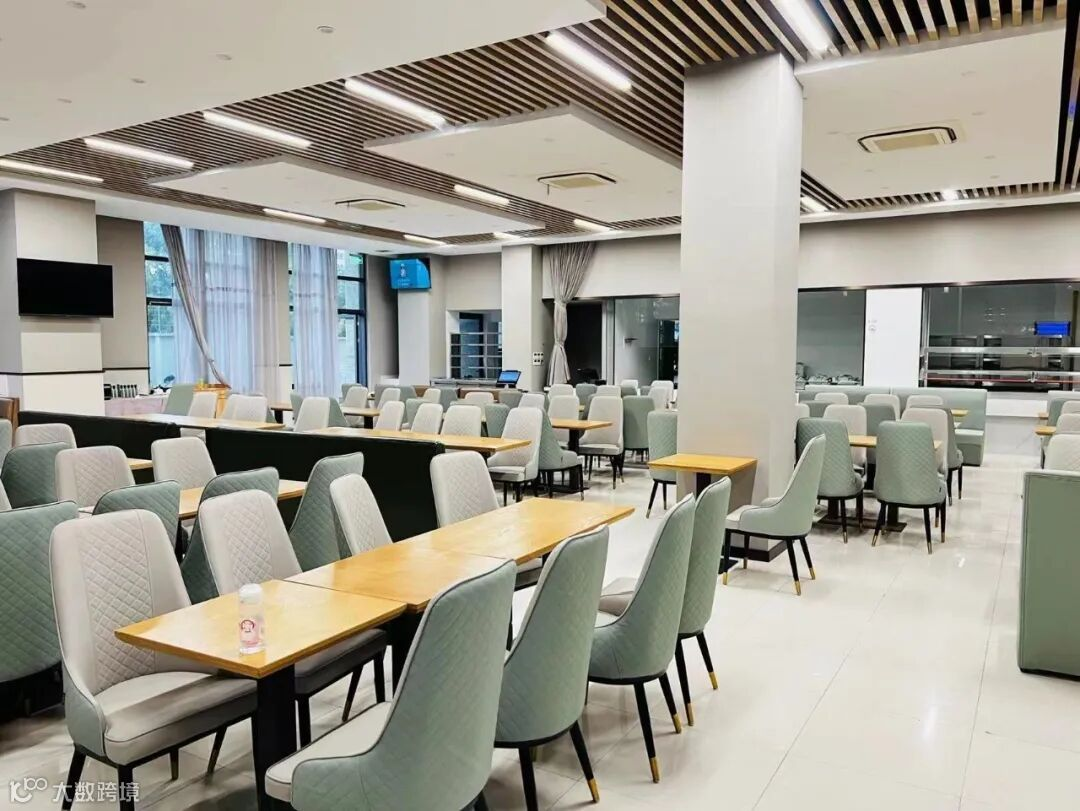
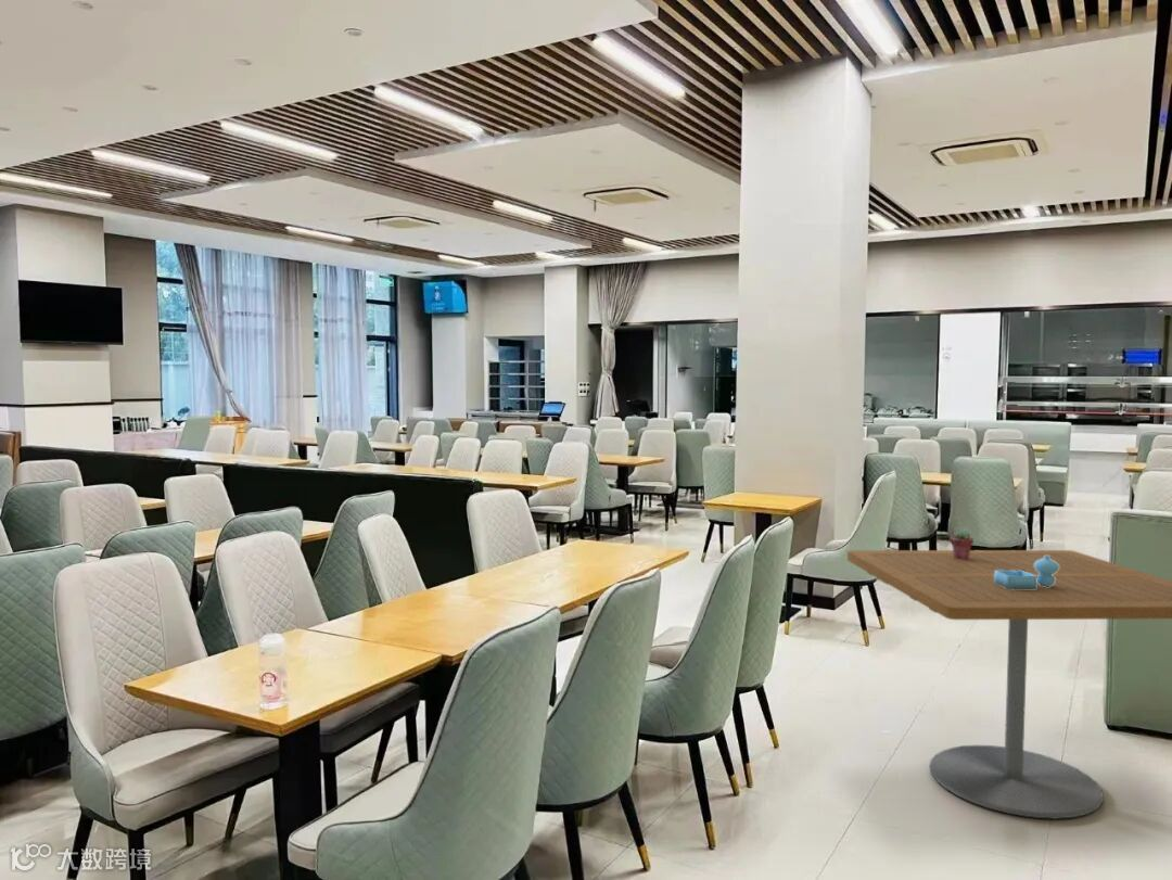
+ dining table [846,549,1172,820]
+ condiment set [994,556,1059,589]
+ potted succulent [948,528,974,559]
